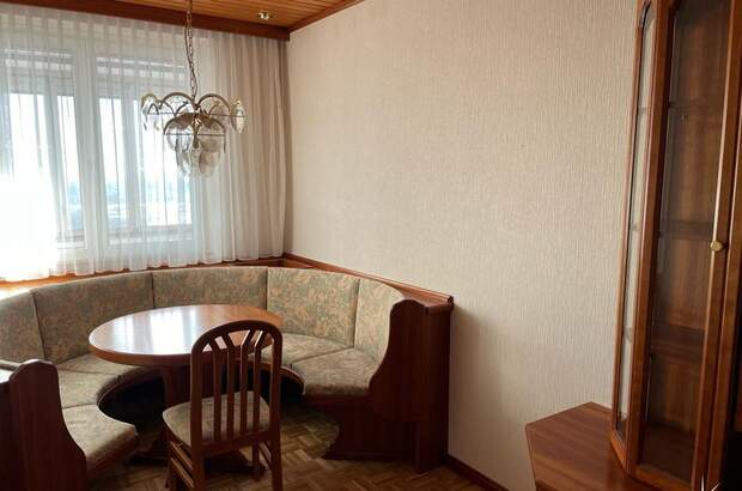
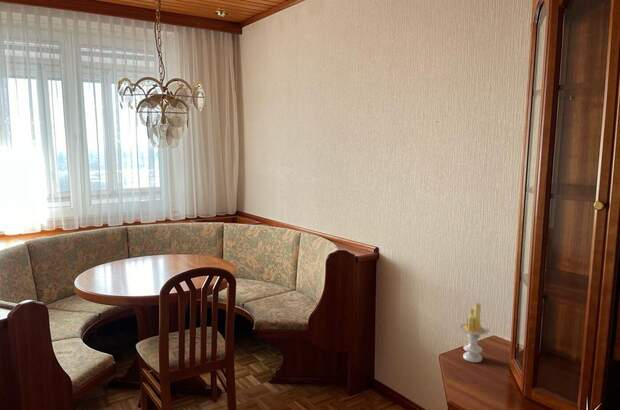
+ candle [457,302,491,363]
